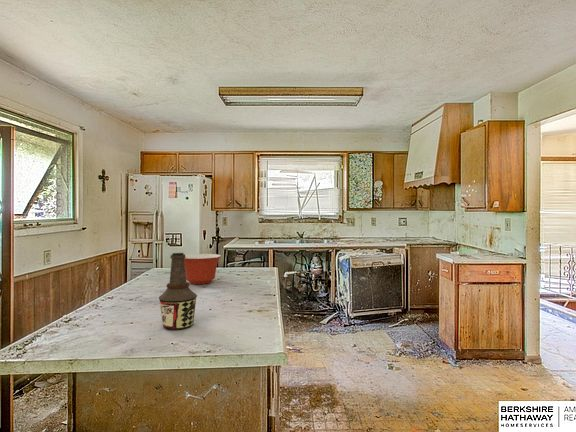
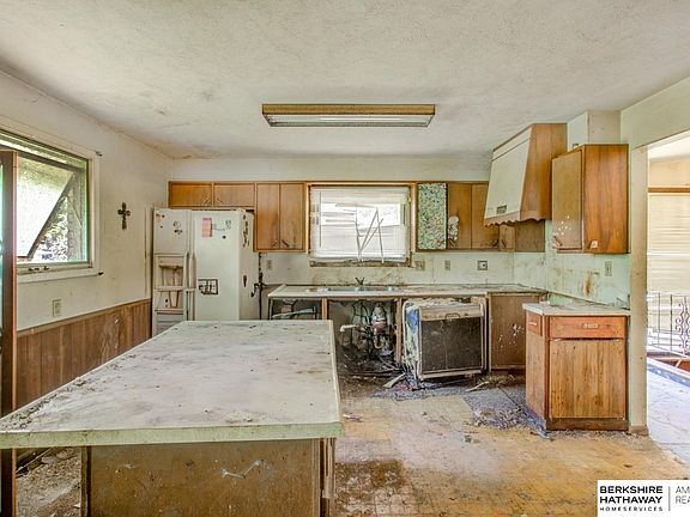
- bottle [158,252,198,331]
- mixing bowl [184,253,222,285]
